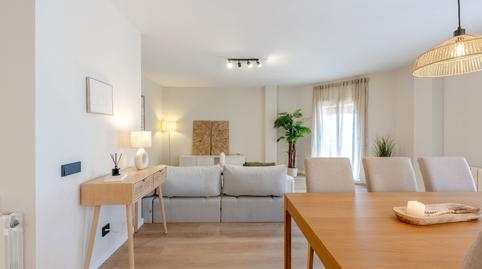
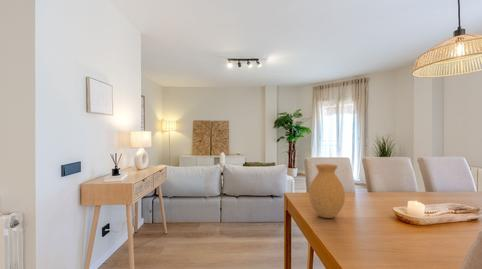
+ vase [308,163,346,219]
